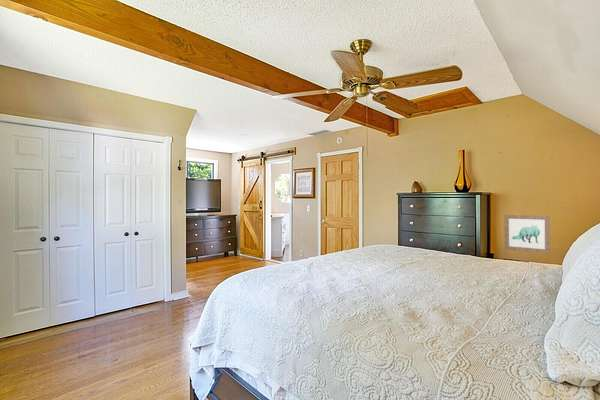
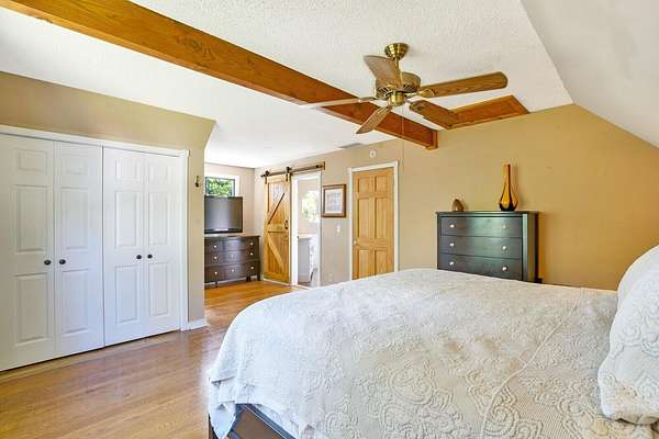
- wall art [504,214,551,254]
